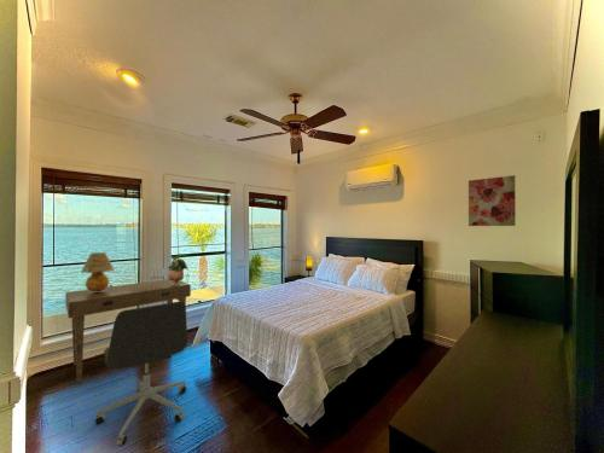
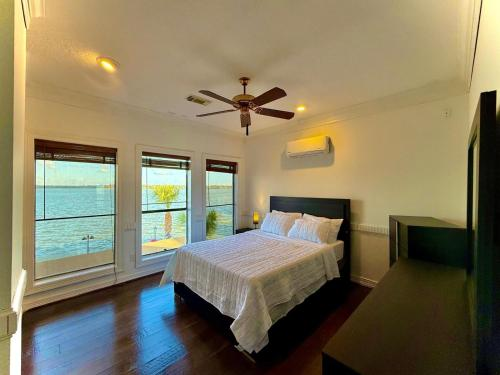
- office chair [94,301,188,447]
- table lamp [80,251,116,292]
- potted plant [167,252,188,285]
- wall art [467,174,517,227]
- desk [64,278,192,384]
